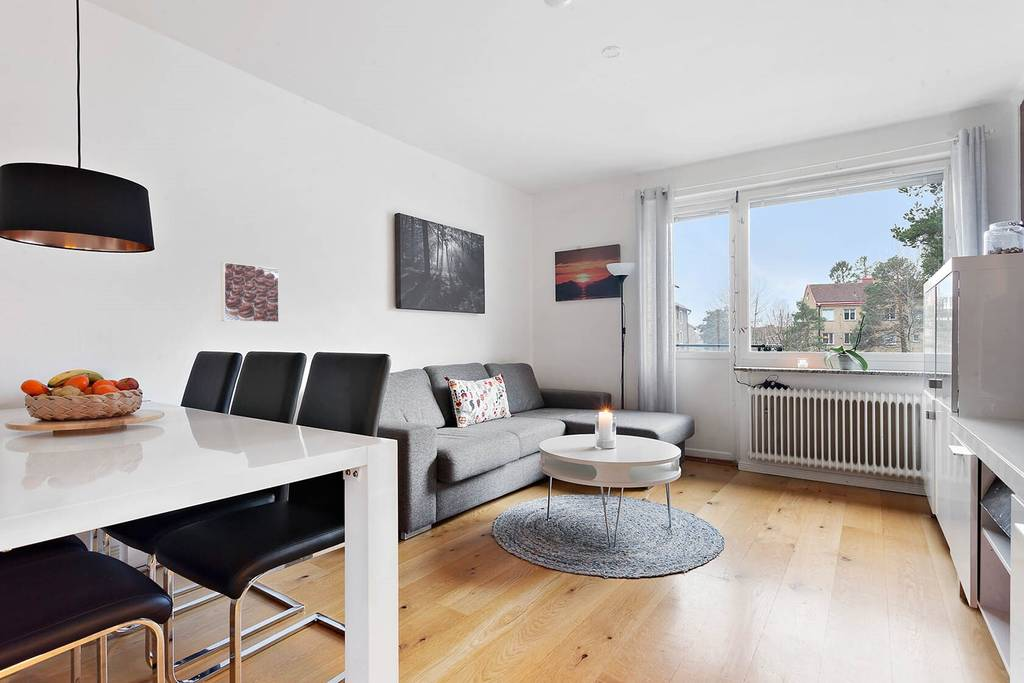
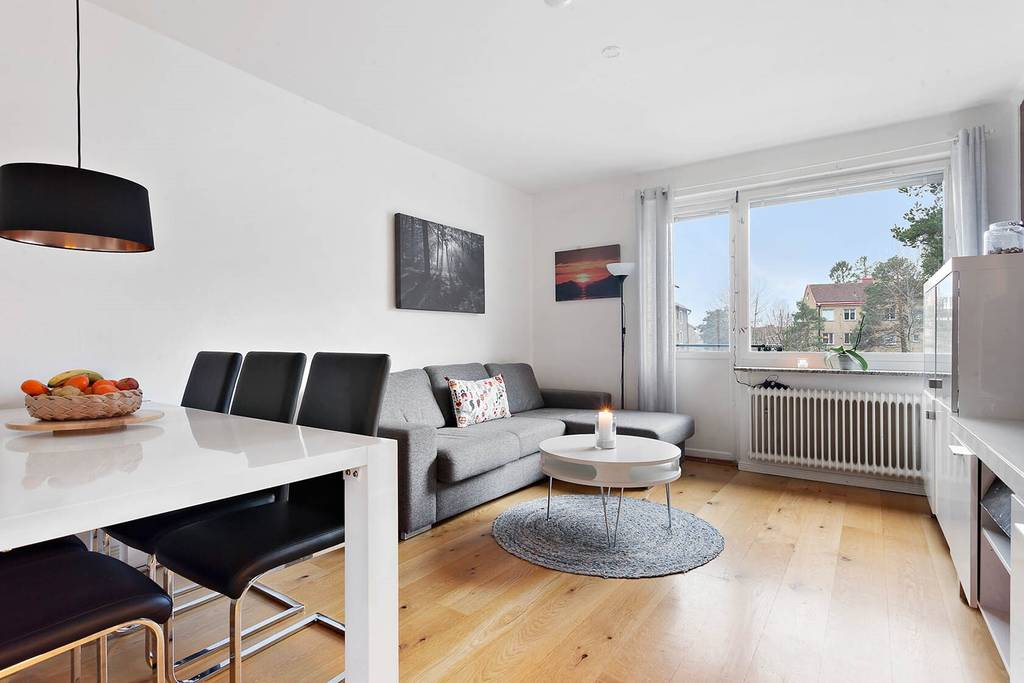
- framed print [220,261,280,324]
